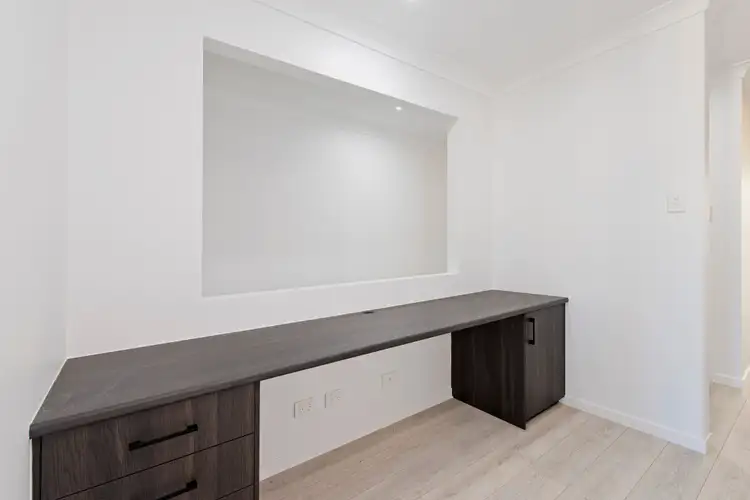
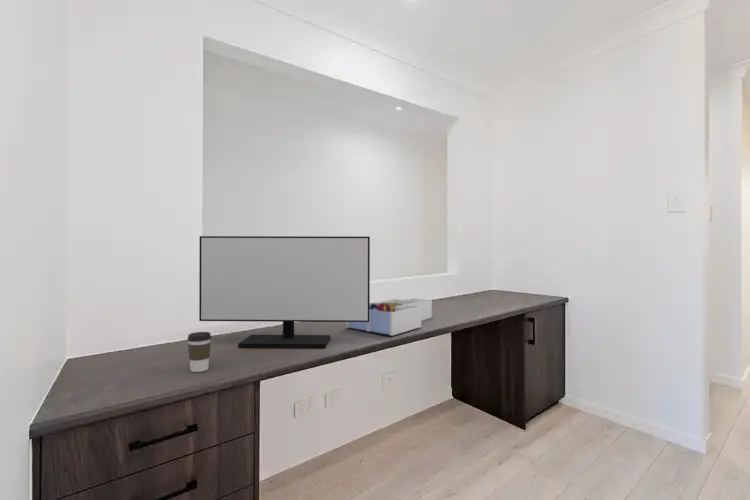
+ desk organizer [345,297,433,336]
+ coffee cup [186,331,212,373]
+ monitor [198,235,371,349]
